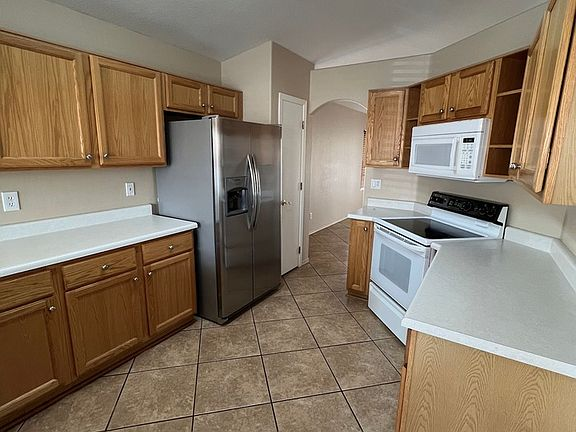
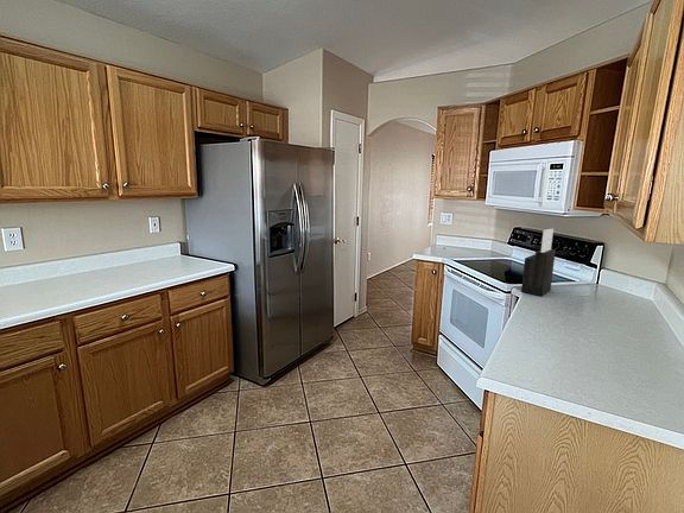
+ knife block [520,228,557,297]
